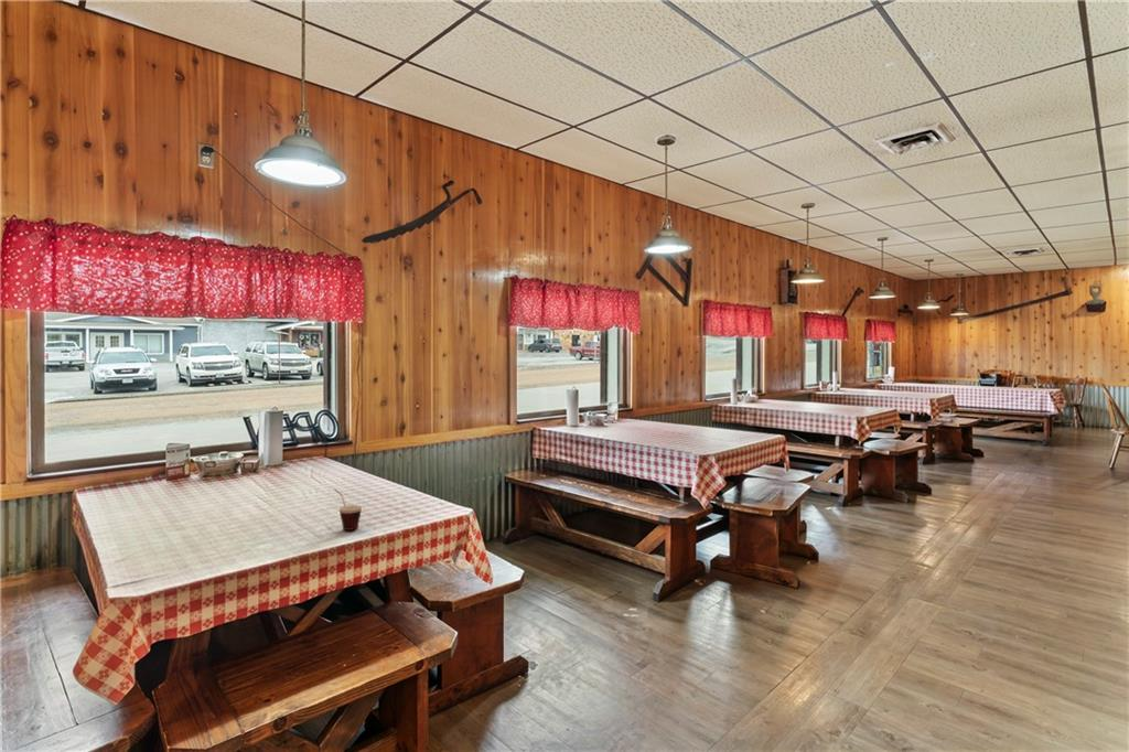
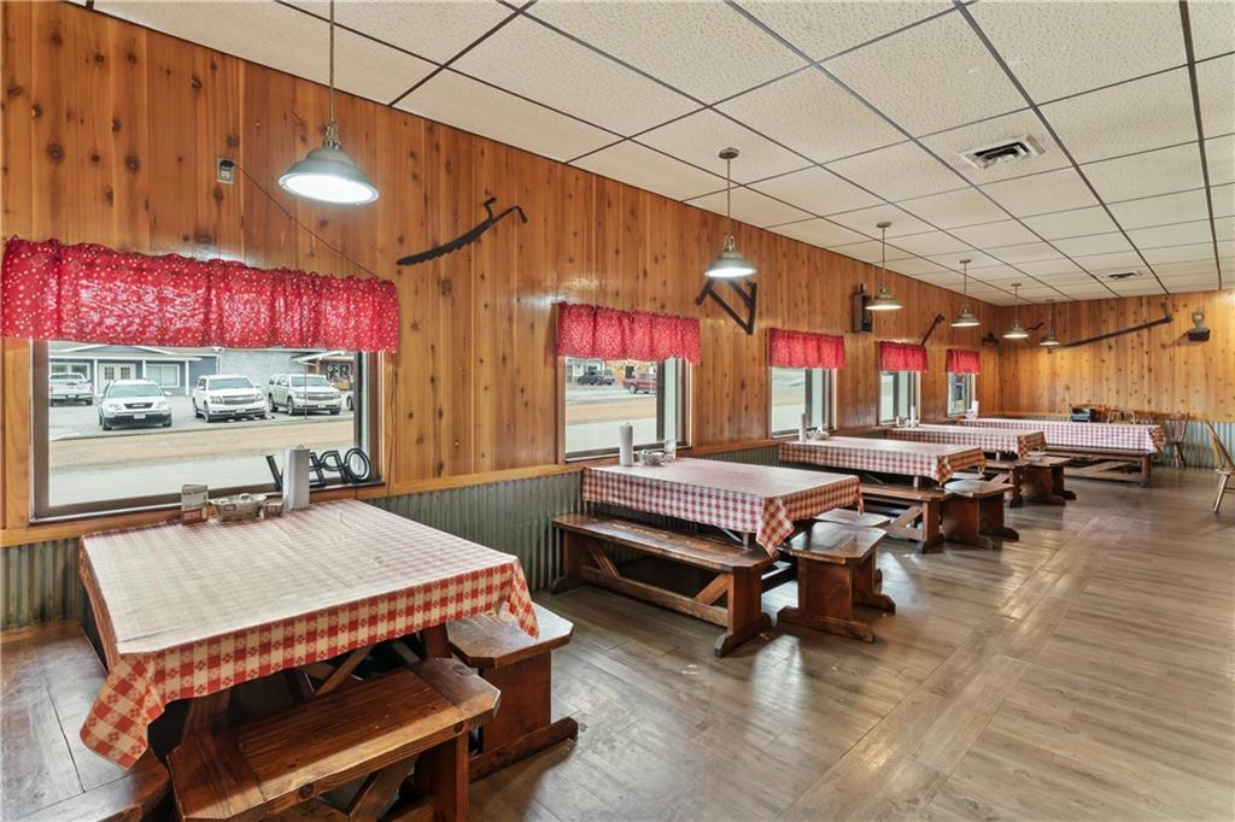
- cup [333,488,363,531]
